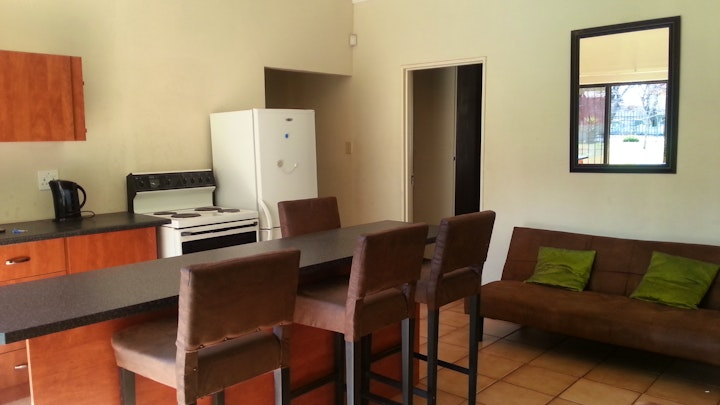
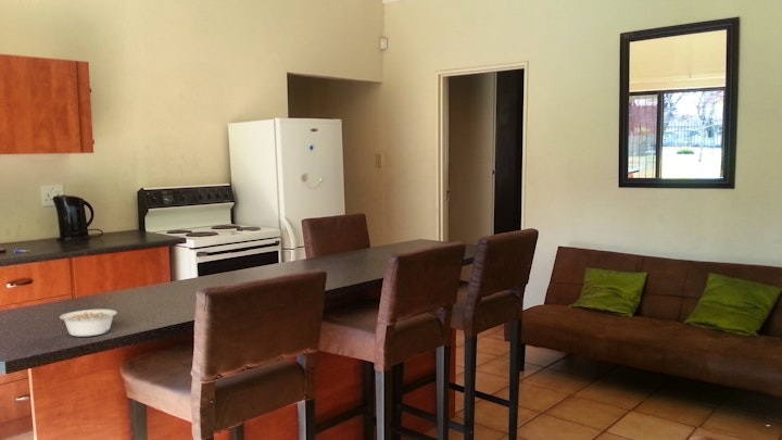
+ legume [59,309,118,338]
